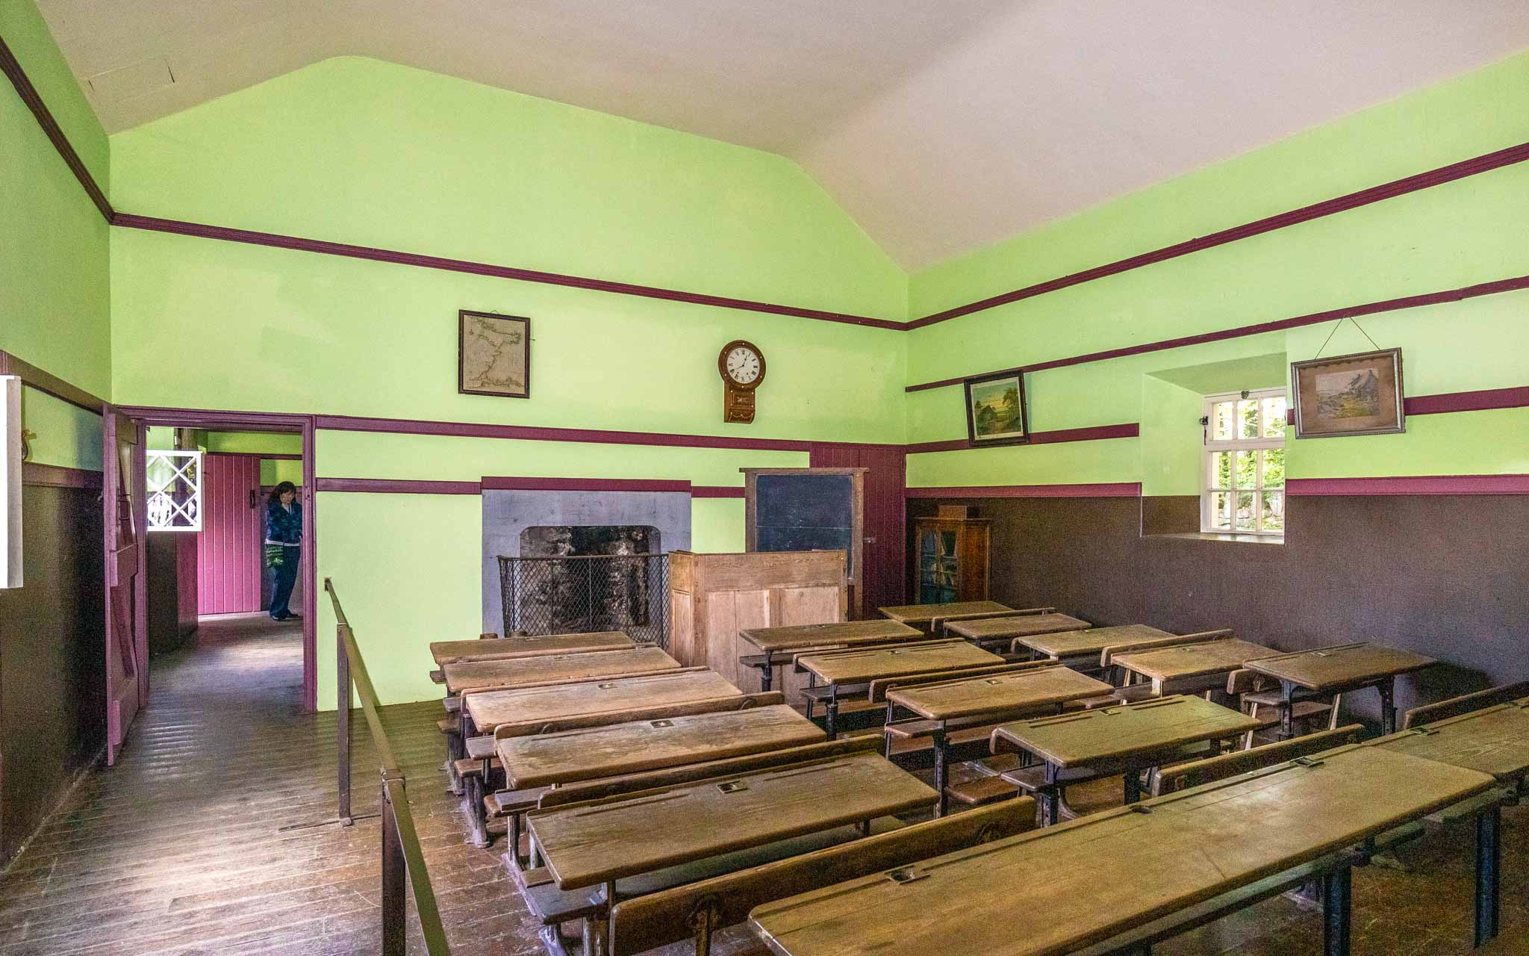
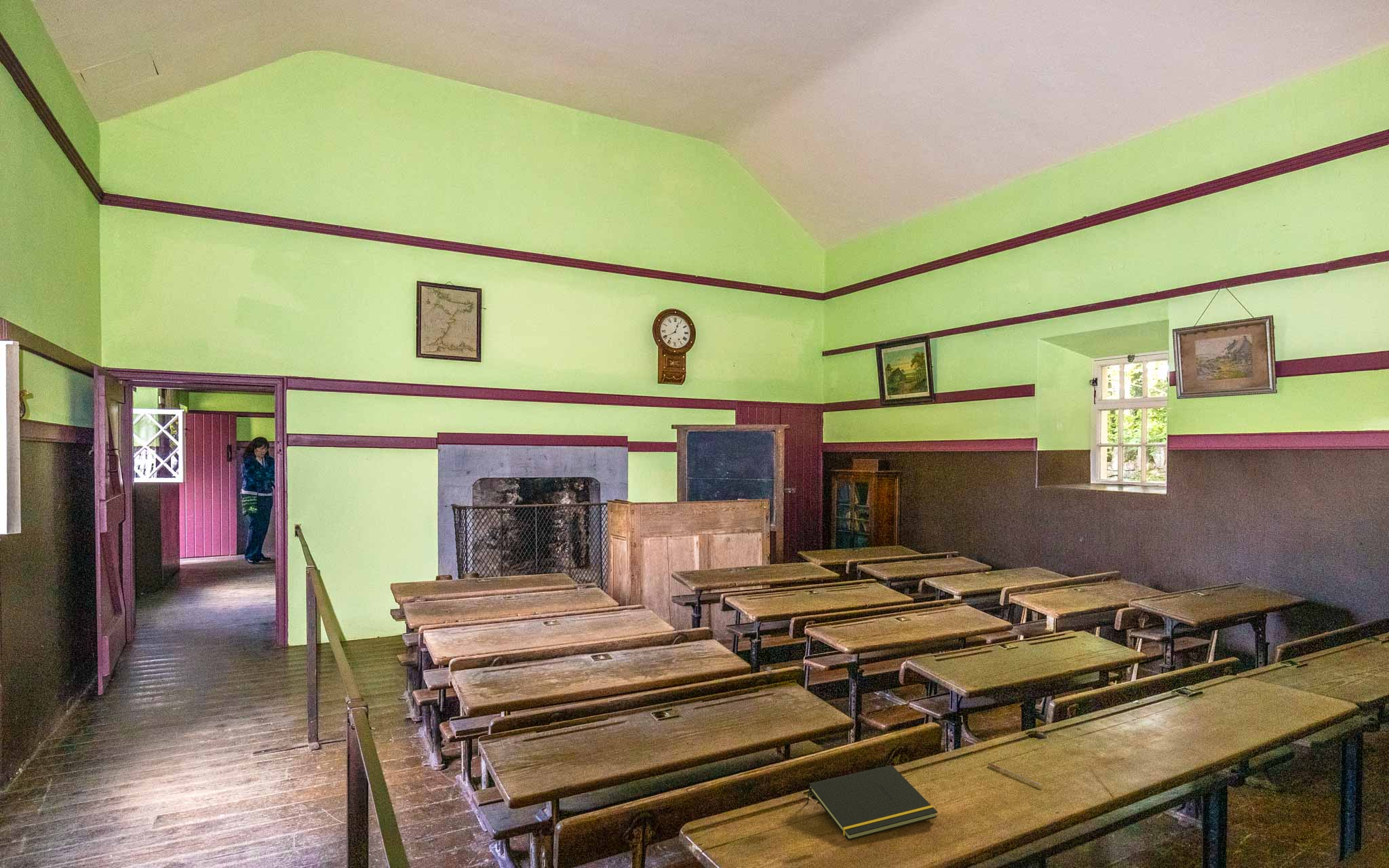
+ notepad [806,765,938,841]
+ pen [987,762,1043,787]
